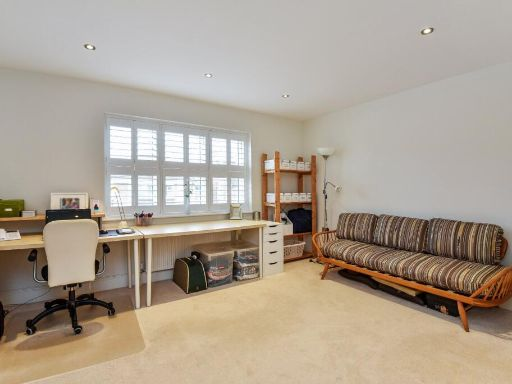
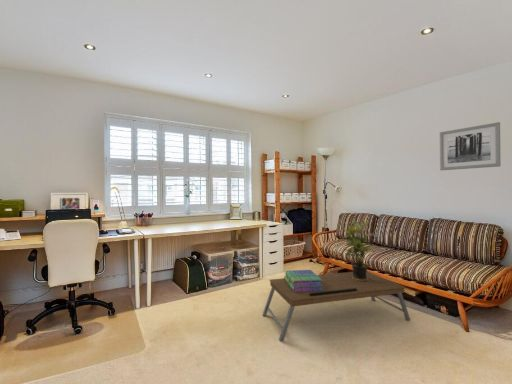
+ stack of books [283,269,324,292]
+ coffee table [261,270,411,342]
+ potted plant [340,218,376,282]
+ wall art [439,121,502,171]
